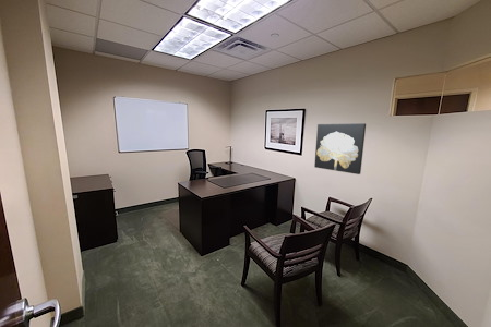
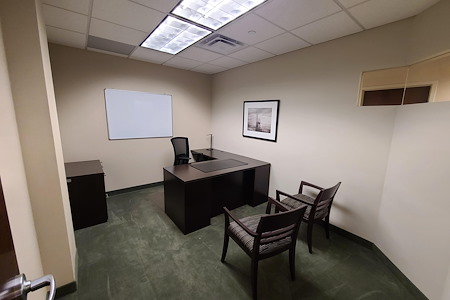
- wall art [313,122,367,175]
